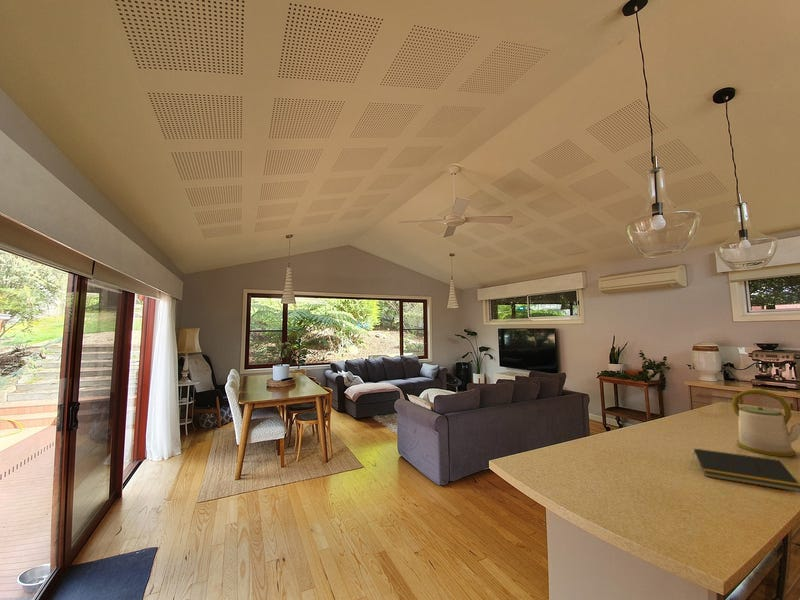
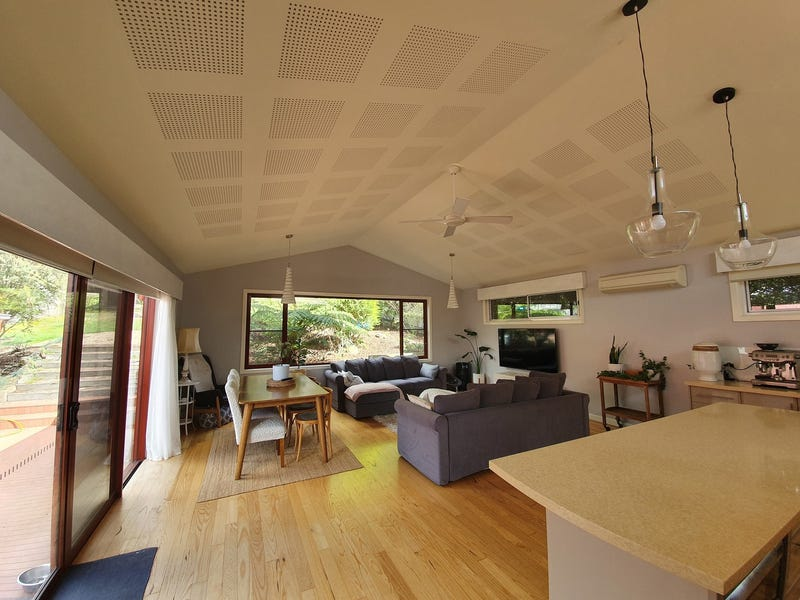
- notepad [692,448,800,493]
- kettle [731,388,800,458]
